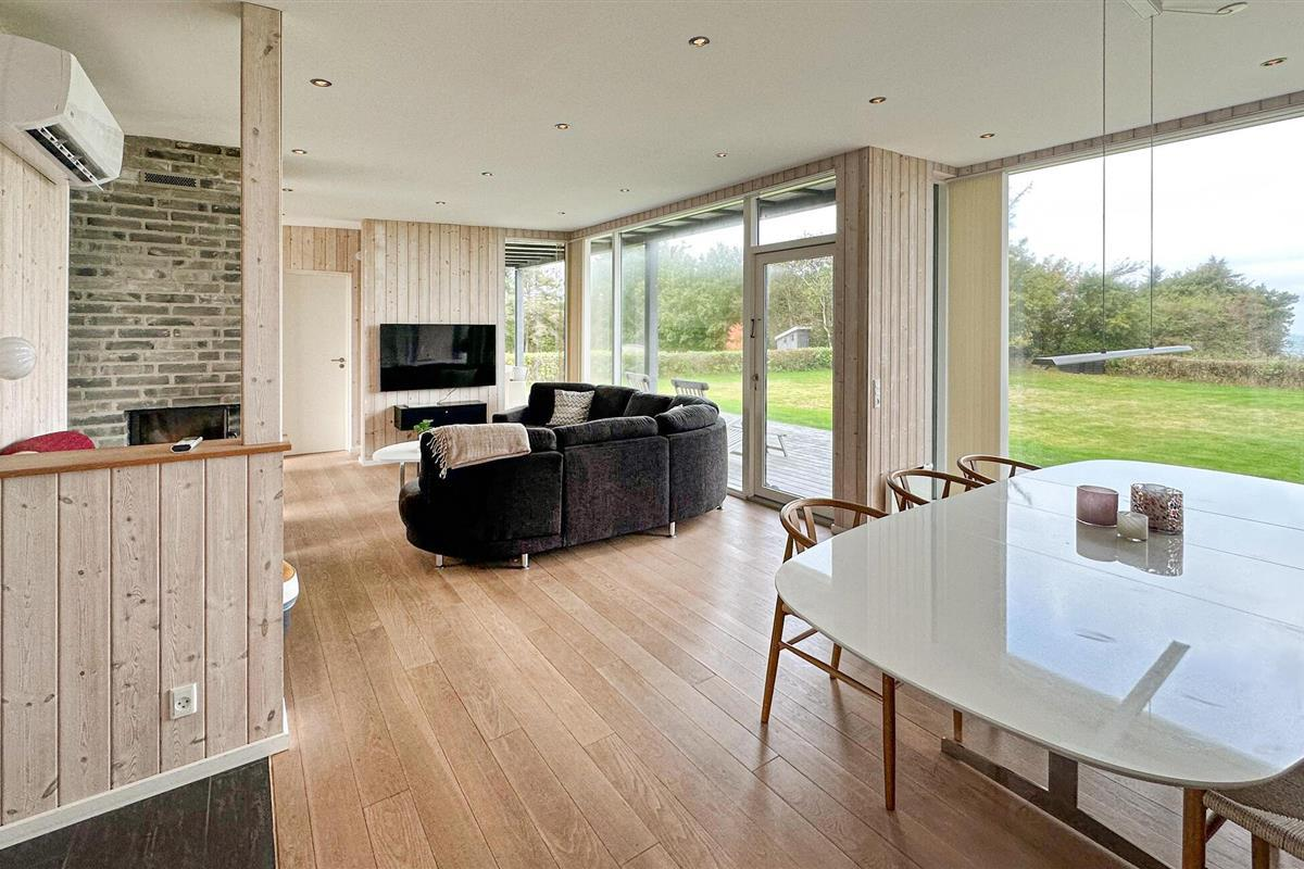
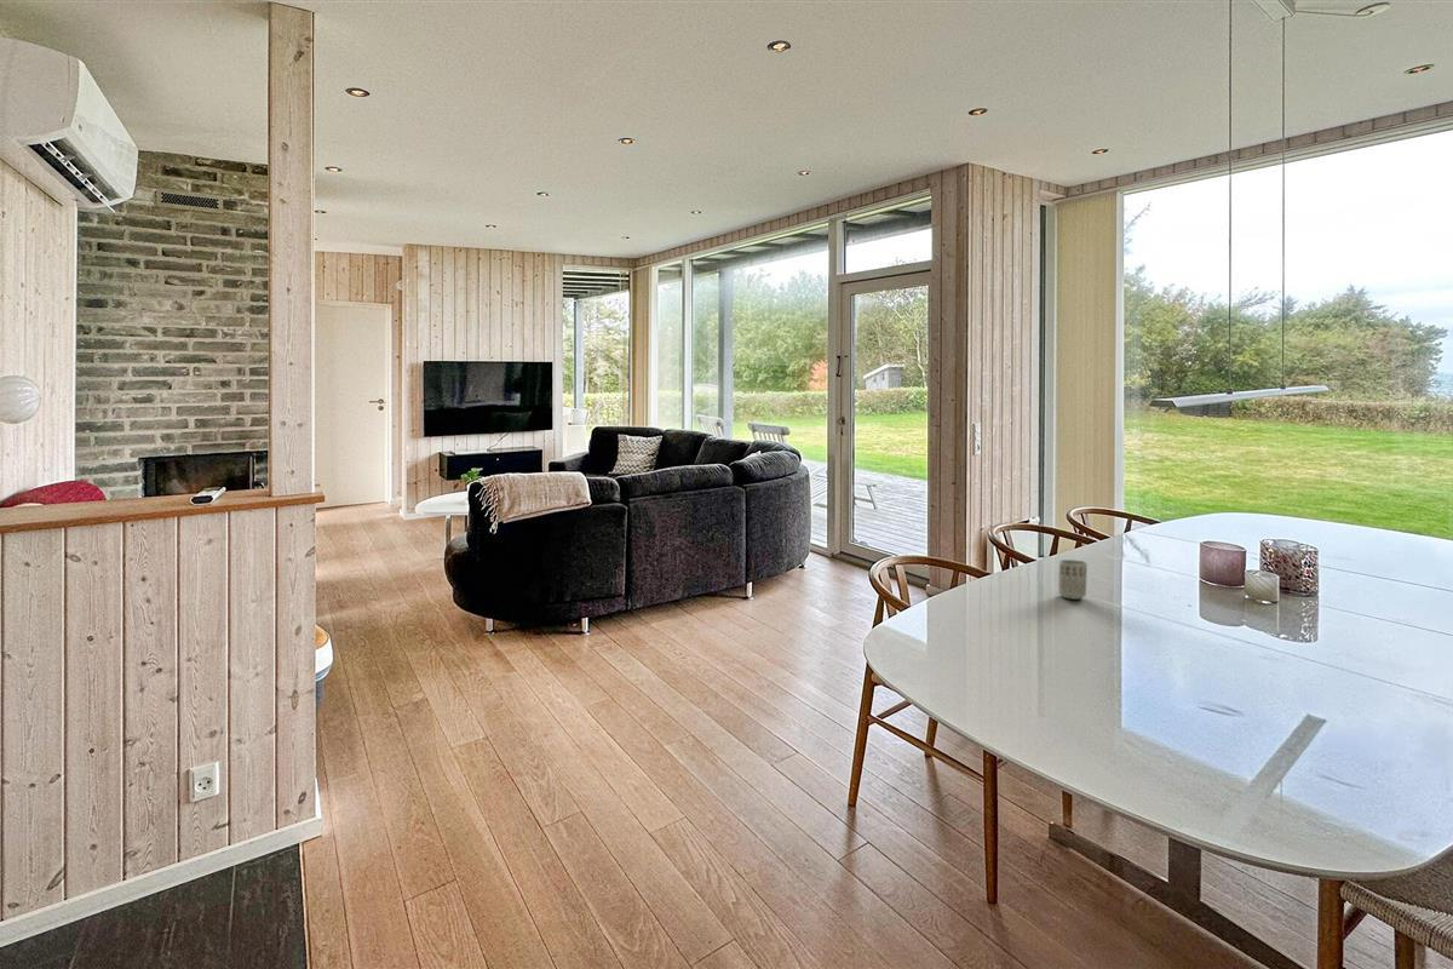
+ cup [1057,558,1089,601]
